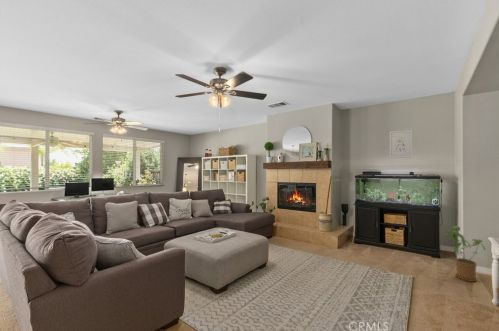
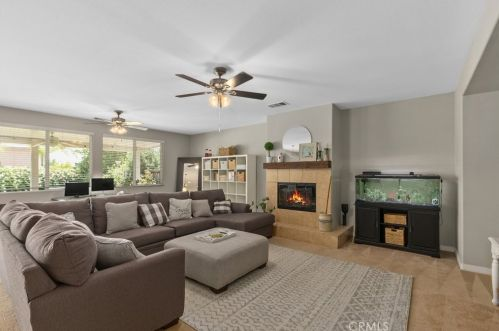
- house plant [445,225,486,283]
- wall art [389,129,413,159]
